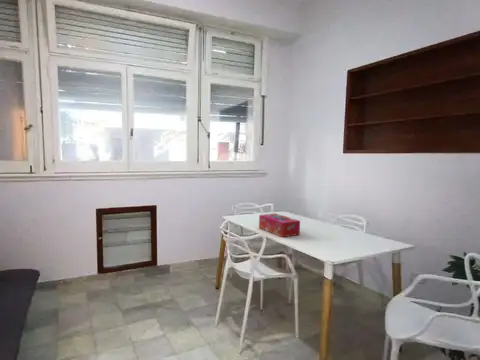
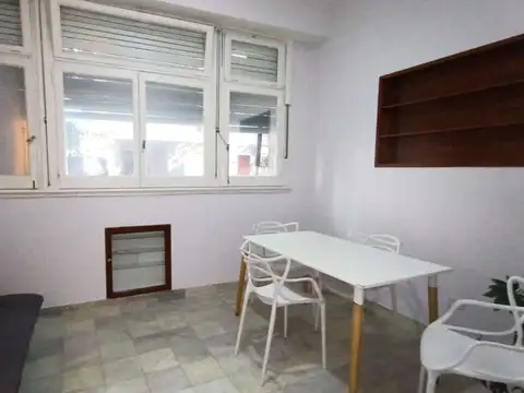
- tissue box [258,212,301,238]
